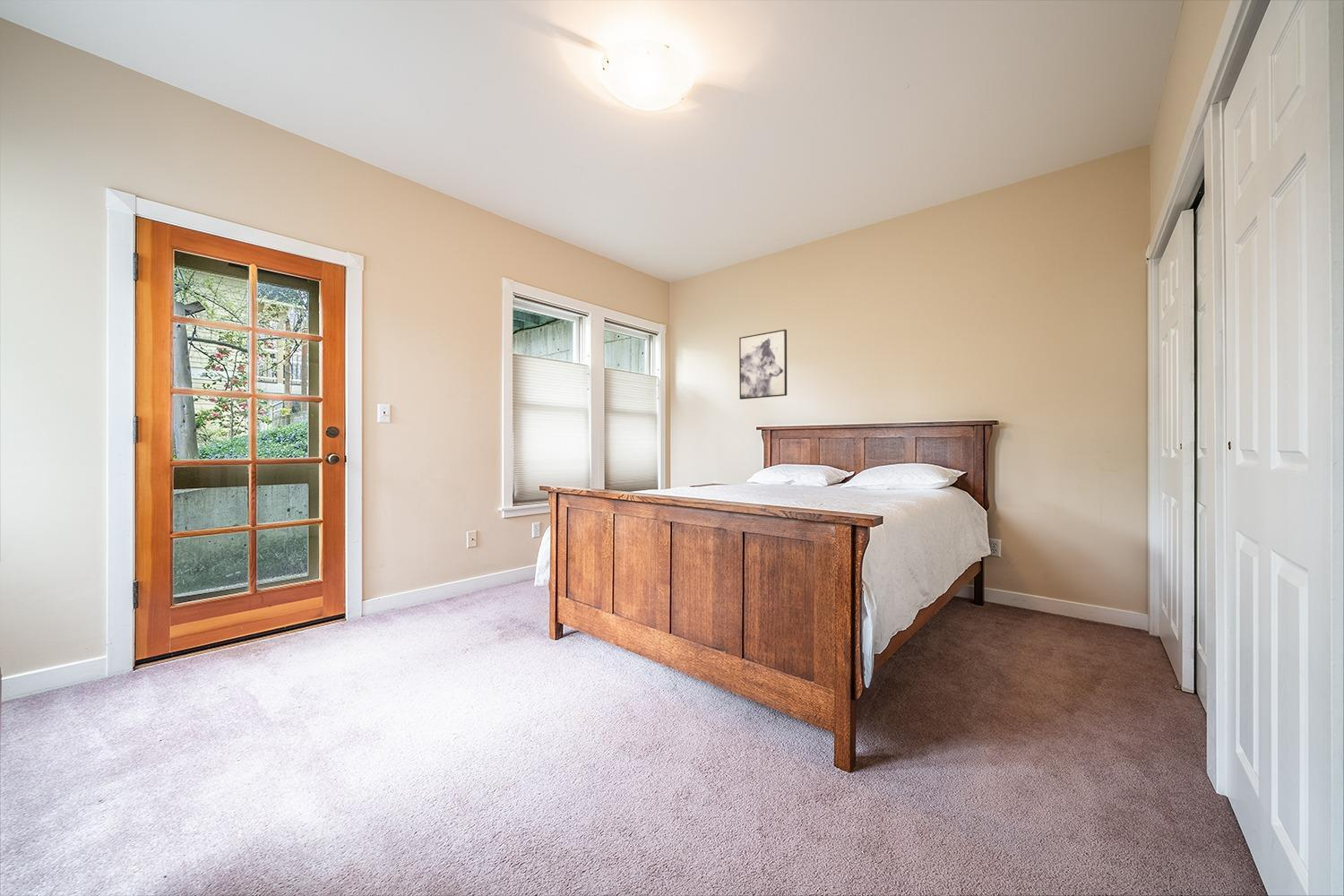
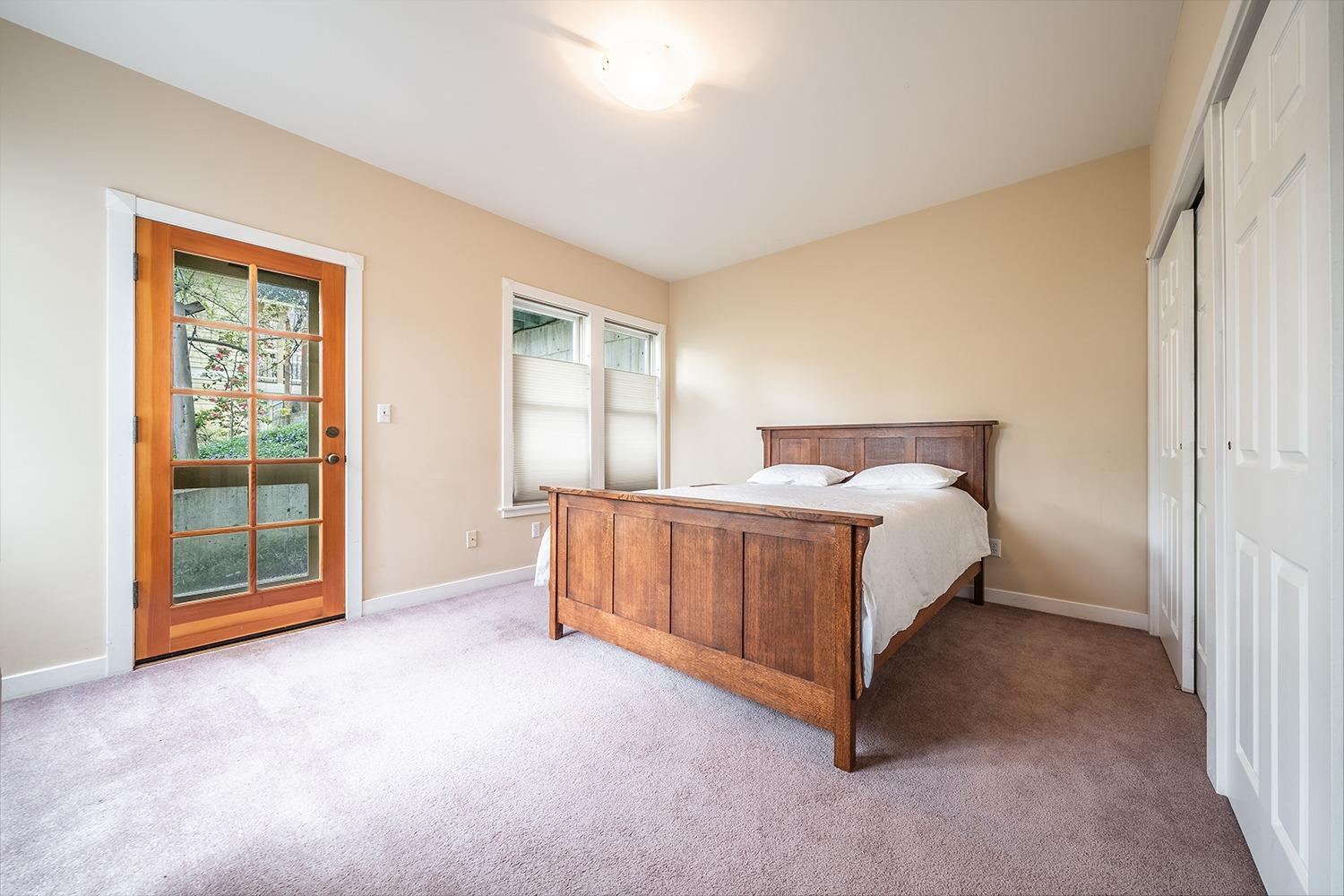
- wall art [738,329,788,401]
